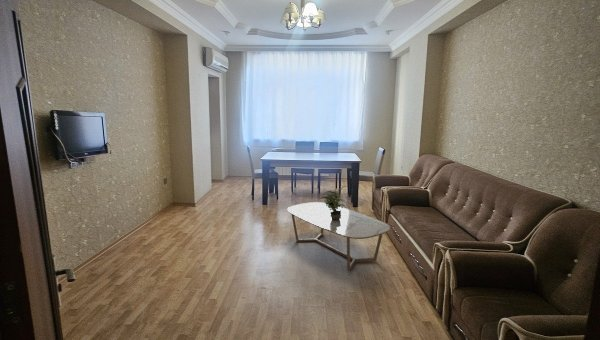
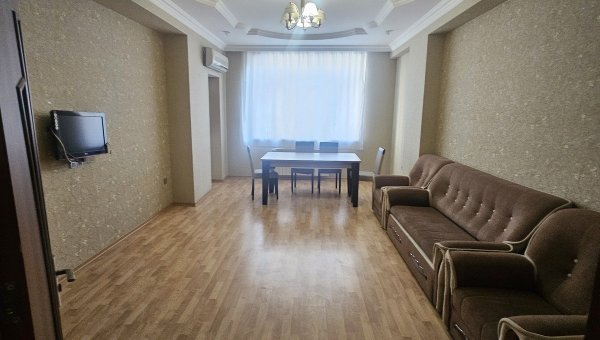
- potted plant [318,185,349,220]
- coffee table [286,201,392,272]
